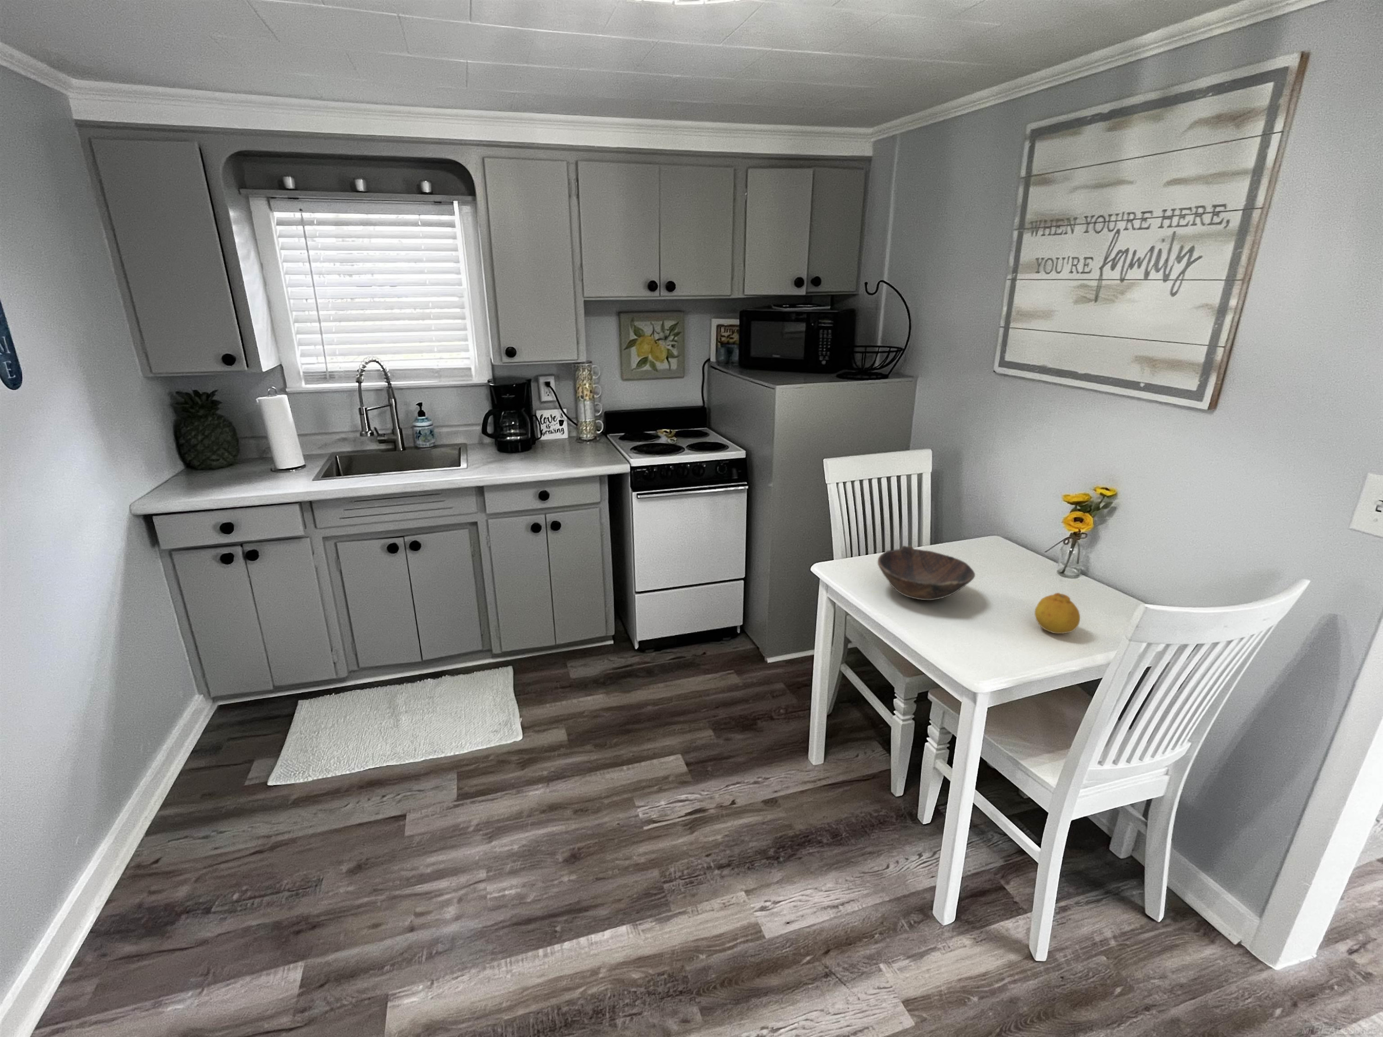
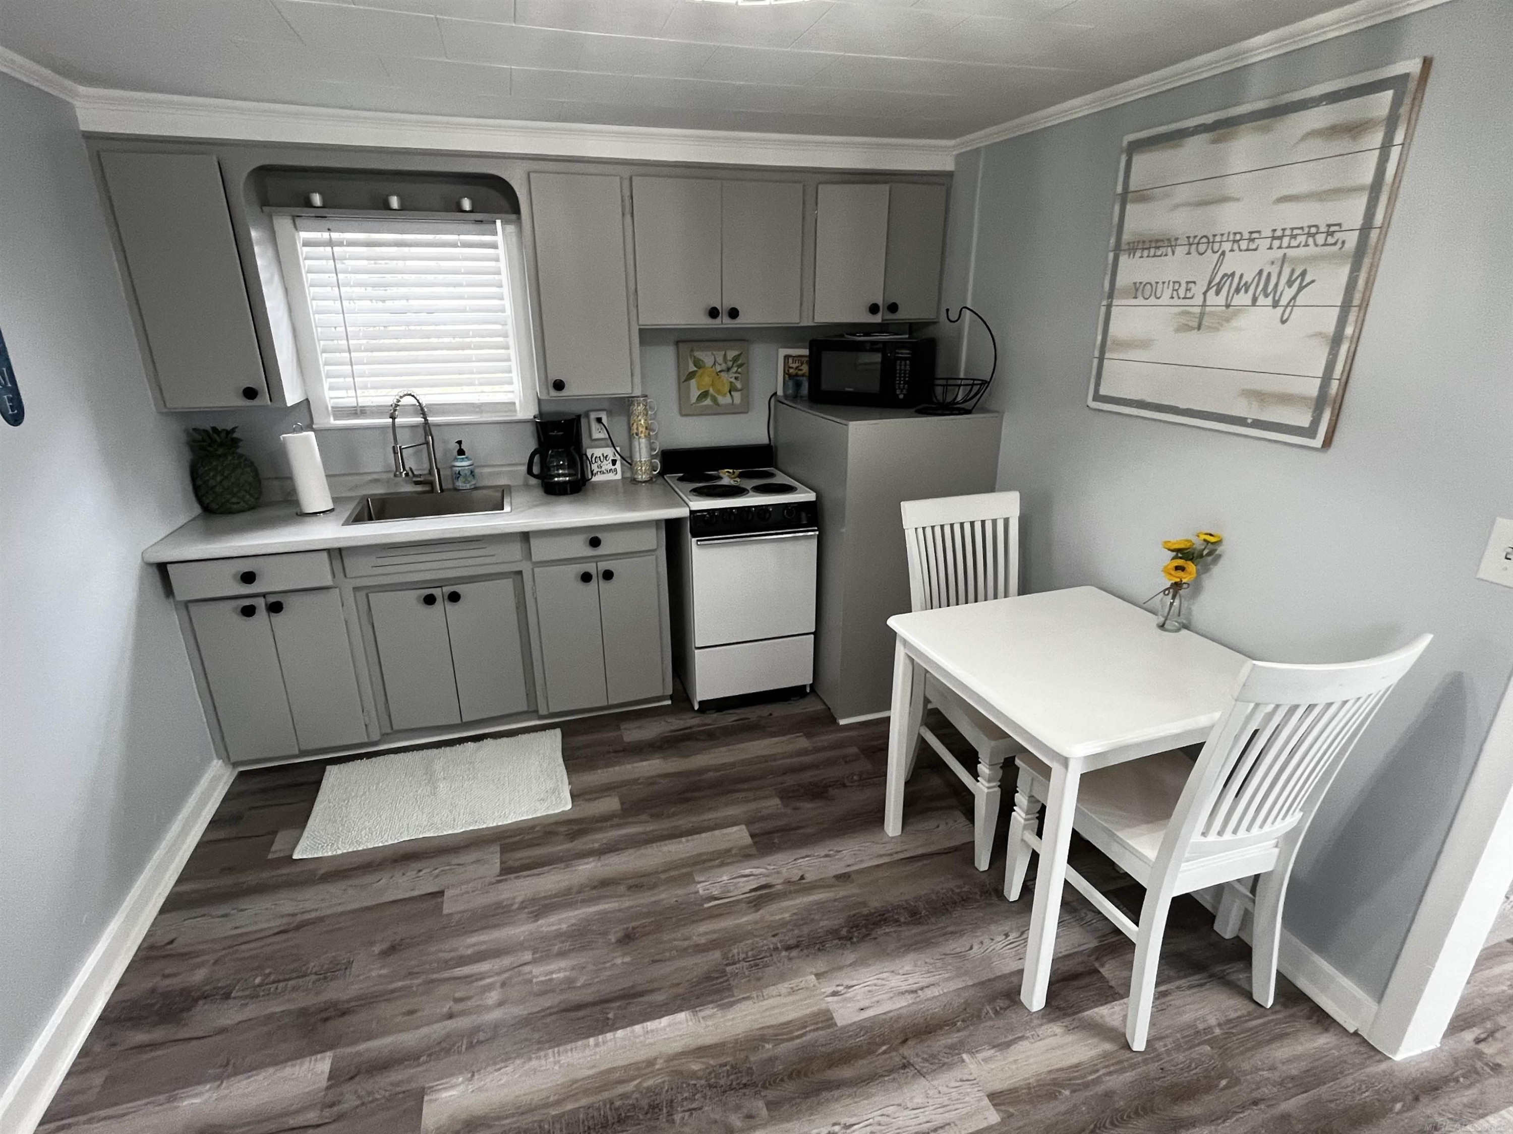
- bowl [878,546,976,600]
- fruit [1035,593,1080,634]
